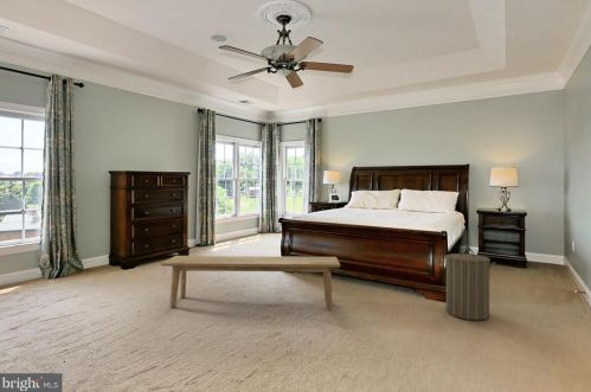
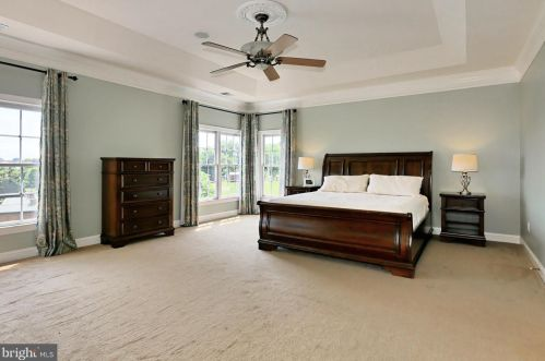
- bench [160,255,341,310]
- laundry hamper [441,246,496,321]
